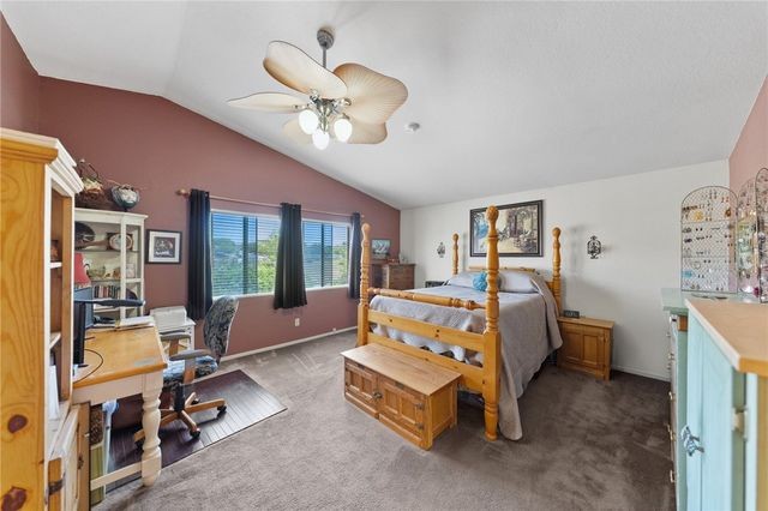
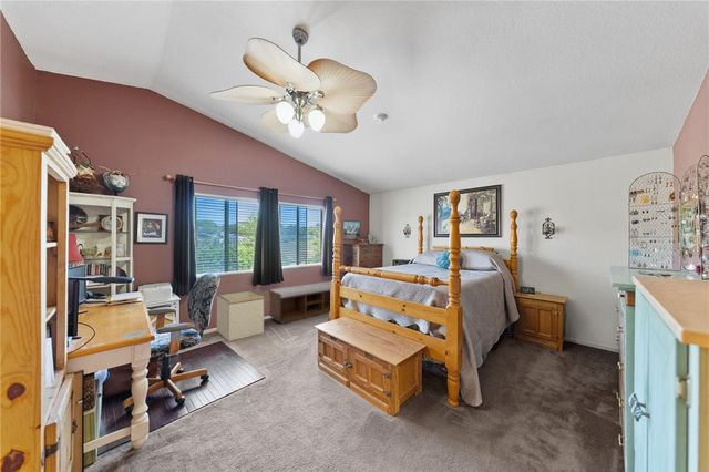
+ storage bin [216,289,265,342]
+ bench [268,280,331,325]
